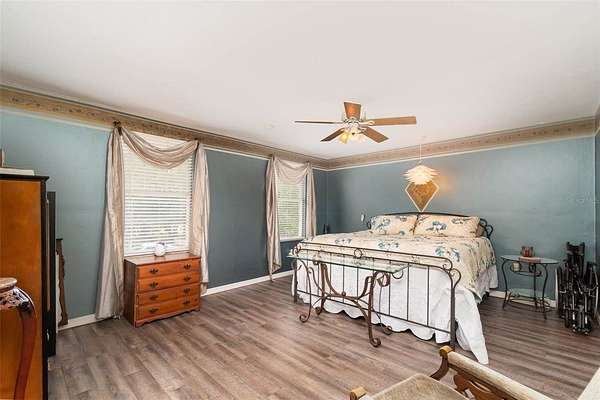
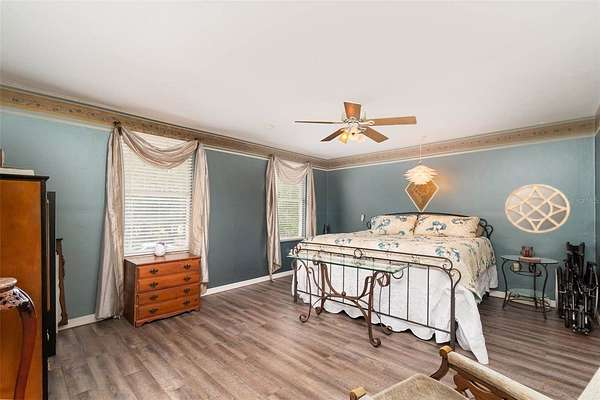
+ home mirror [504,183,571,234]
